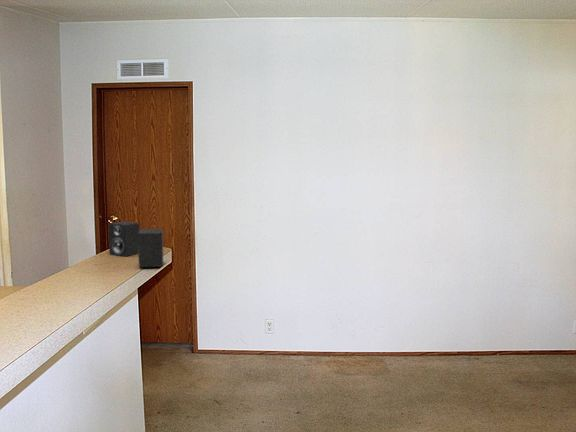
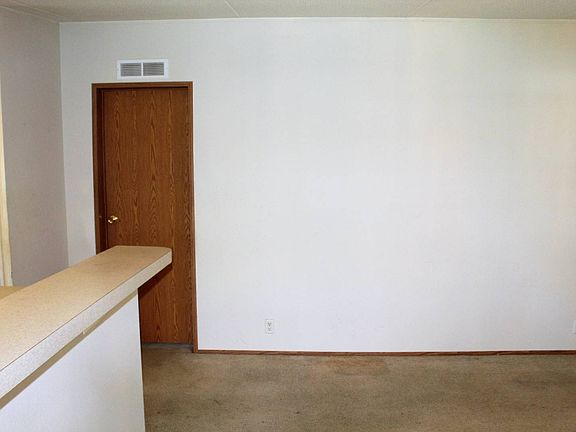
- speaker [108,220,164,268]
